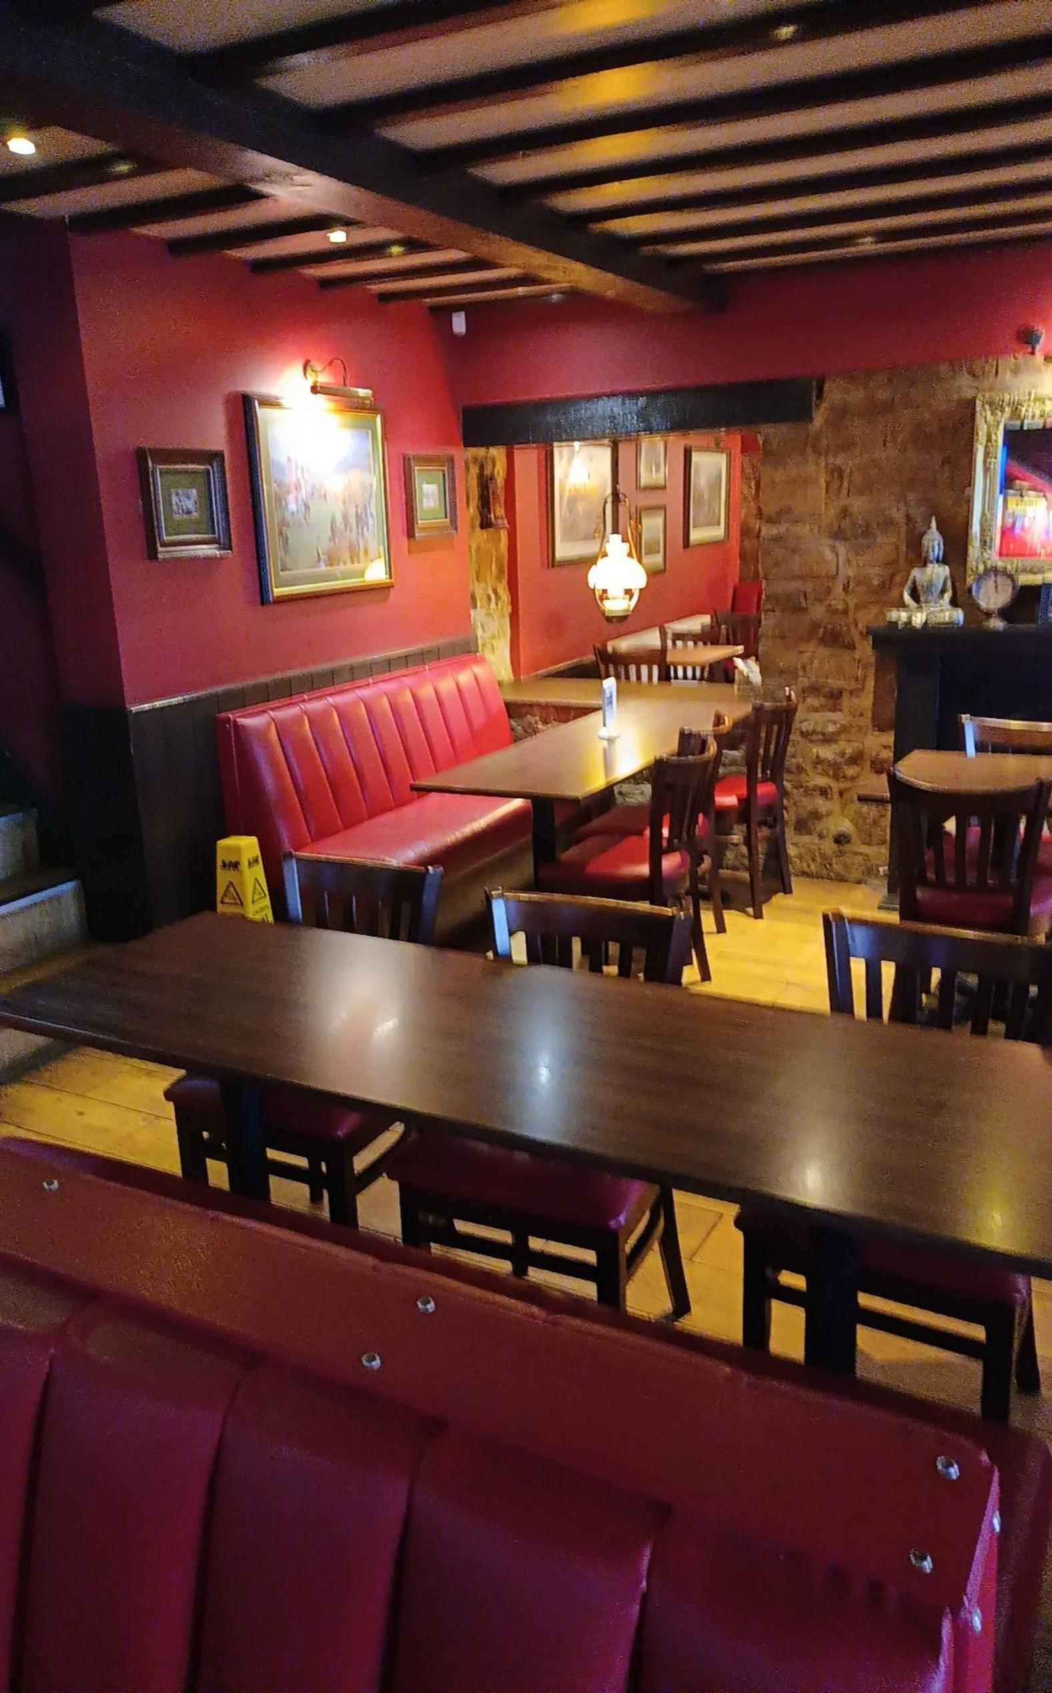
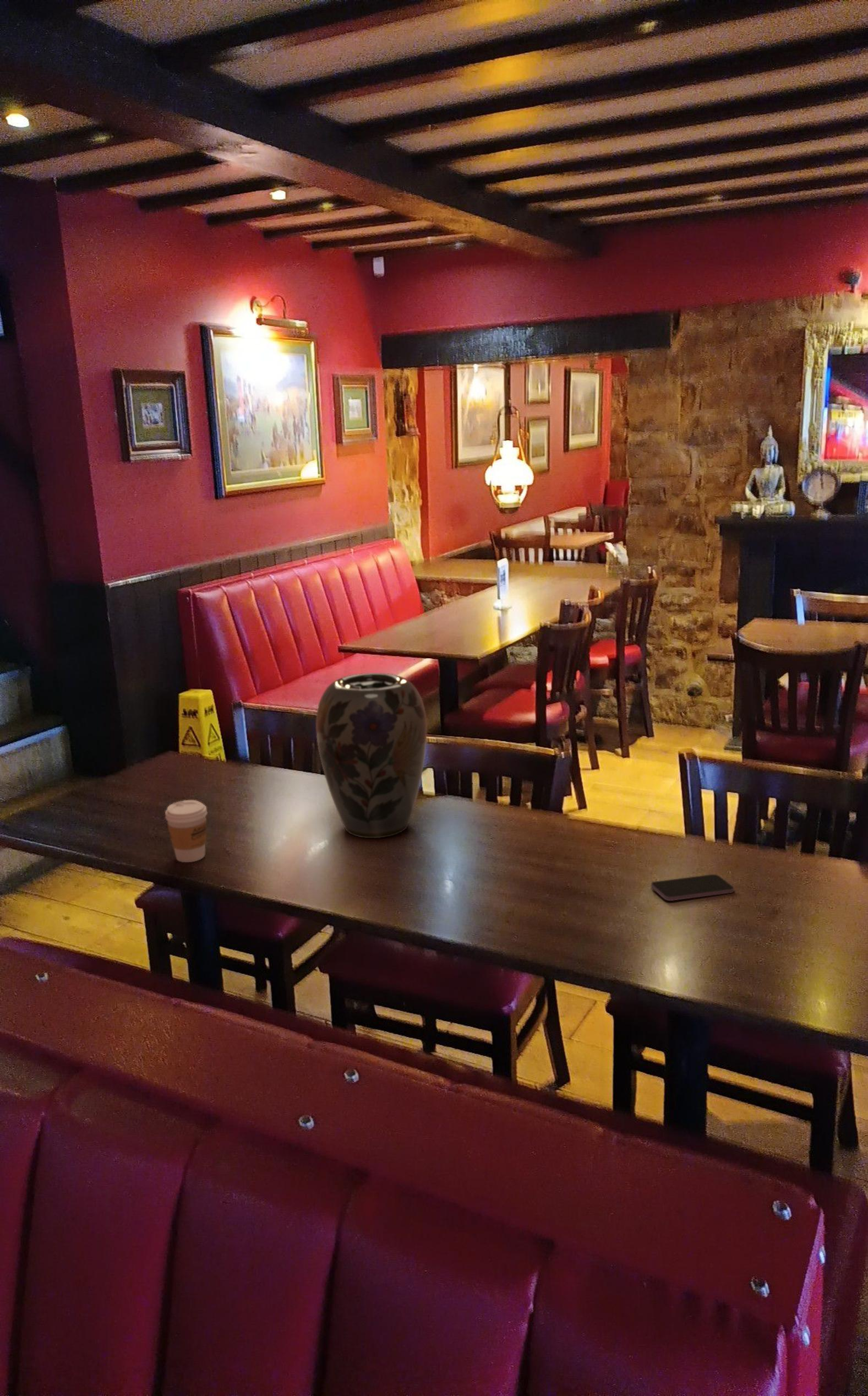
+ smartphone [651,874,735,901]
+ vase [315,672,427,839]
+ coffee cup [165,800,208,863]
